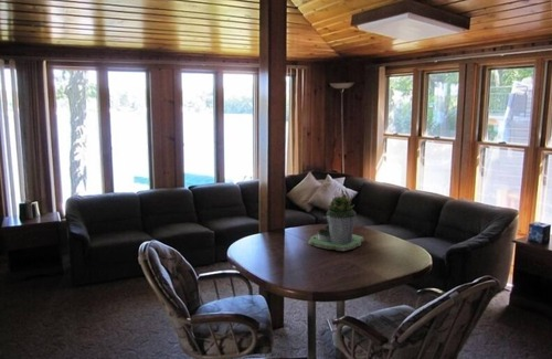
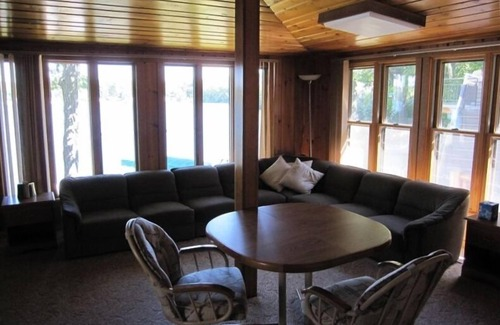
- succulent planter [307,192,364,252]
